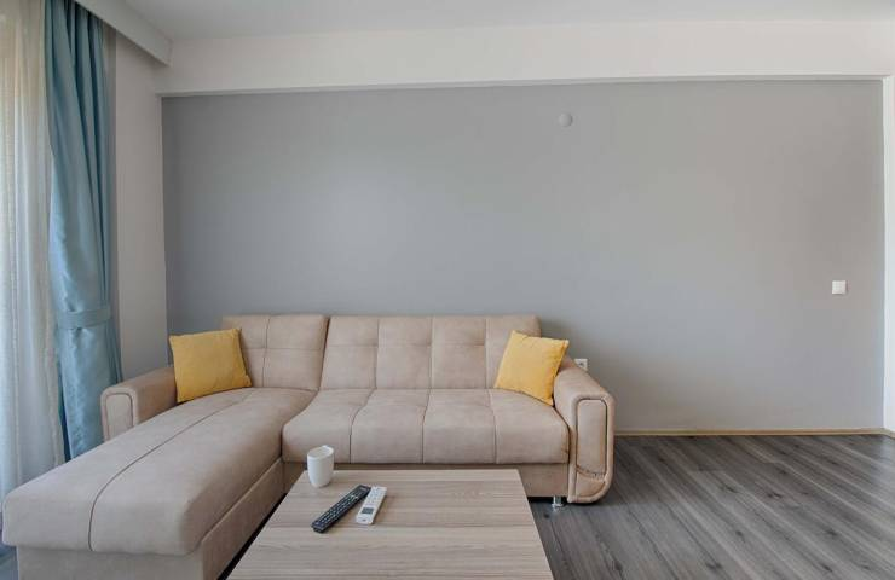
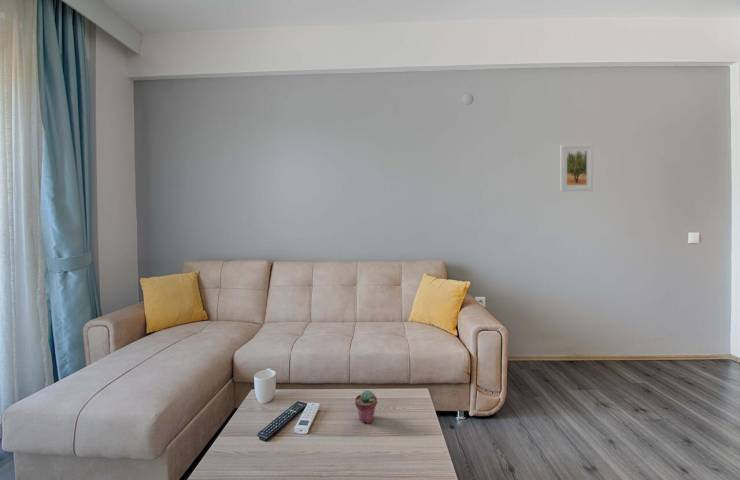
+ potted succulent [354,389,378,424]
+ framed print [559,143,594,193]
